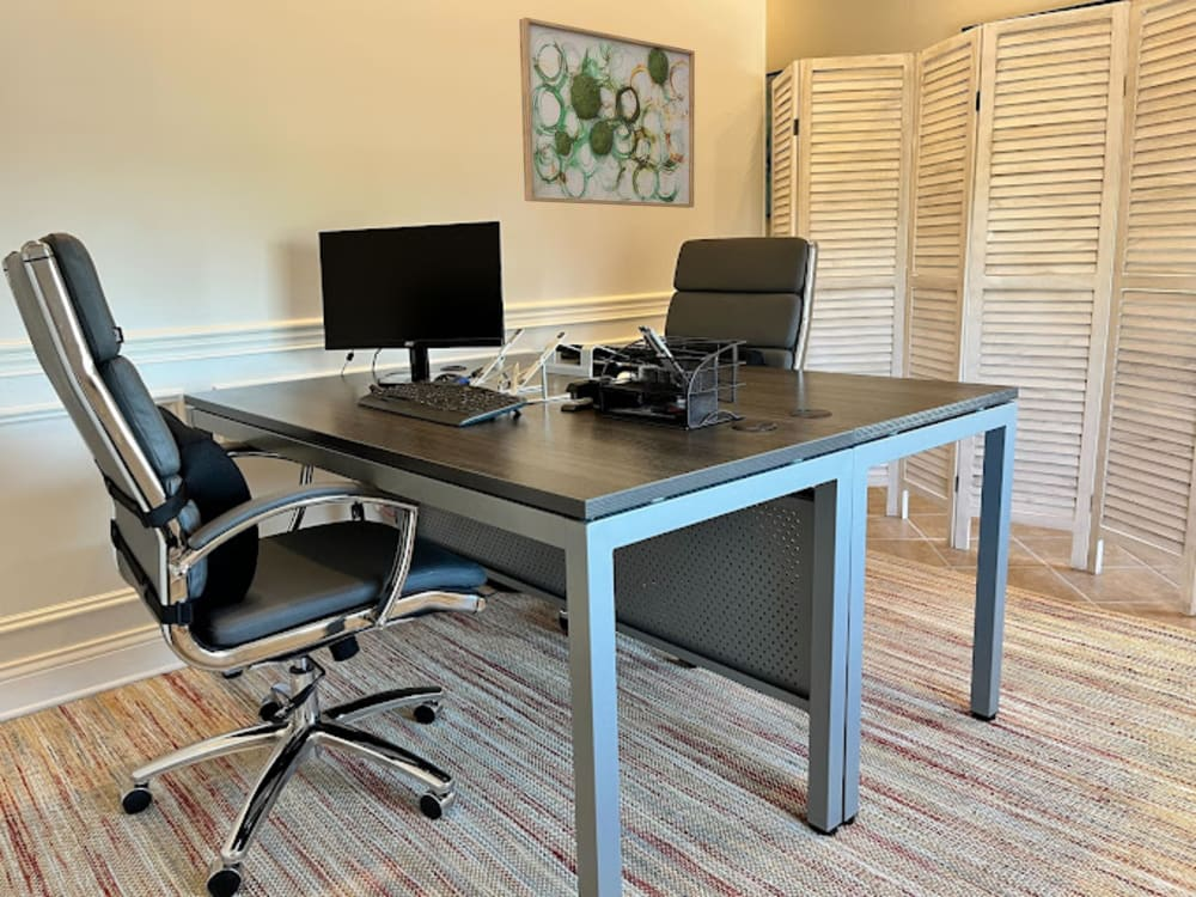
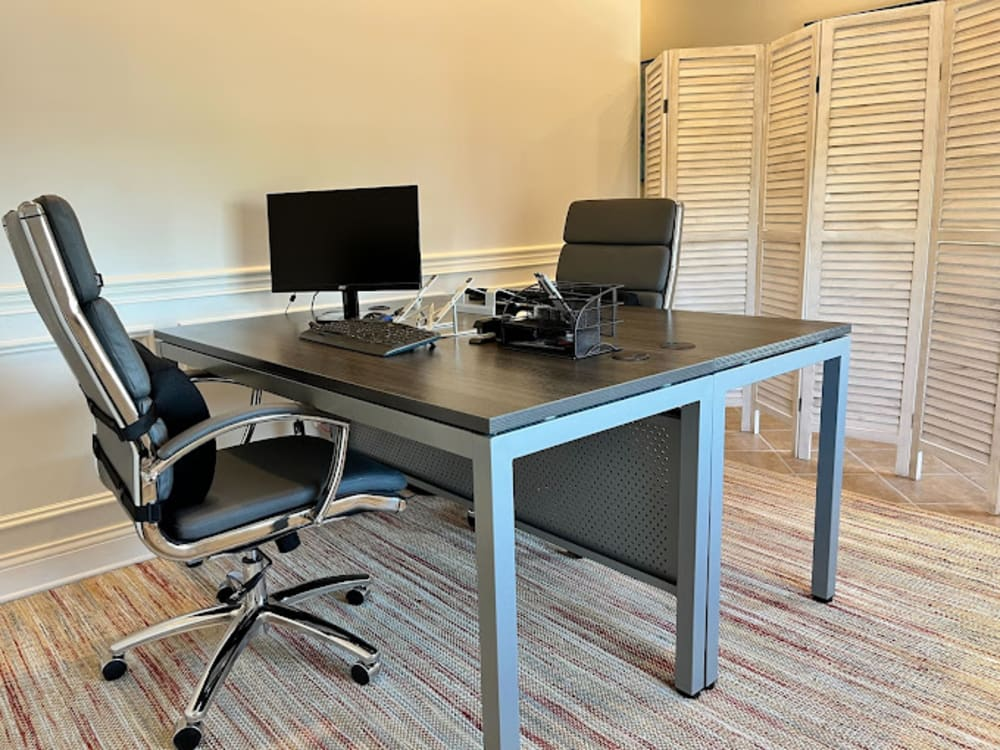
- wall art [518,17,696,209]
